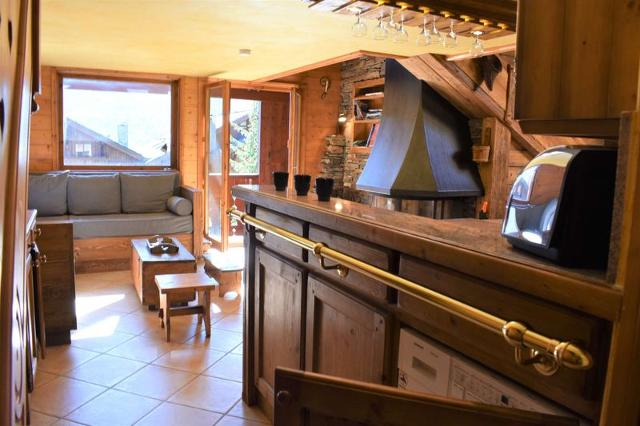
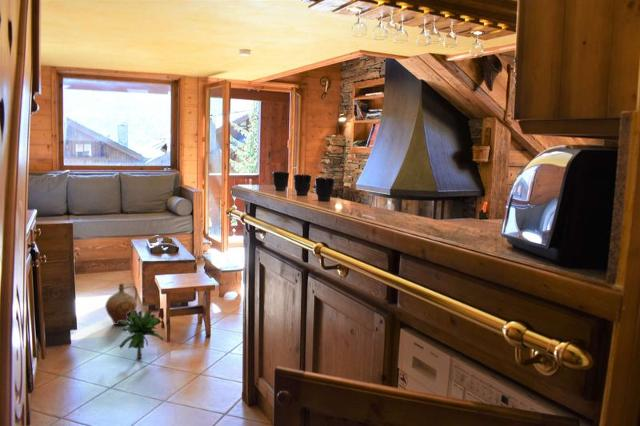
+ ceramic jug [104,282,138,326]
+ decorative plant [118,309,164,359]
